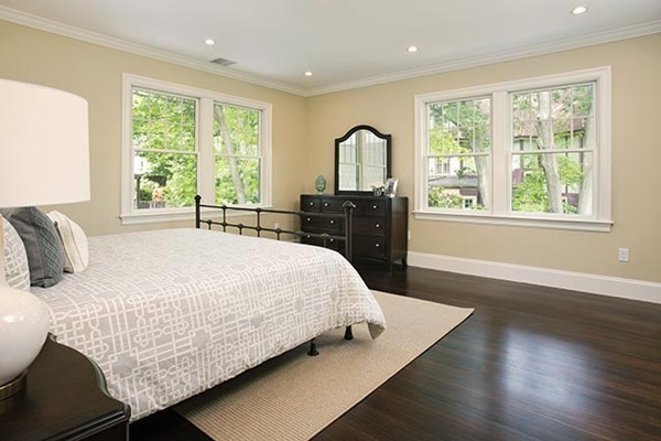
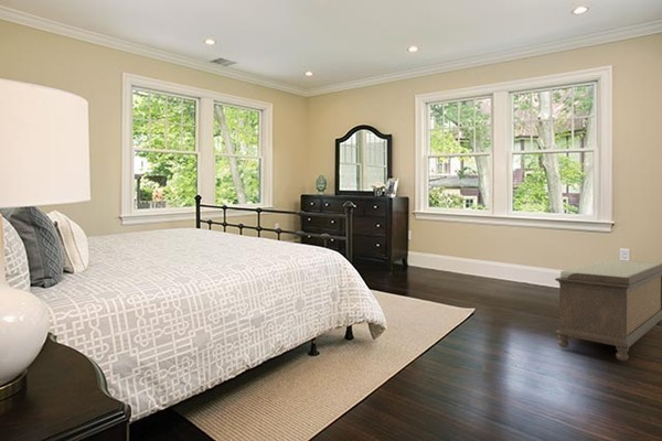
+ bench [554,259,662,362]
